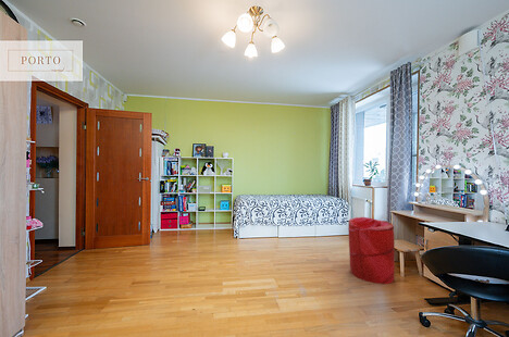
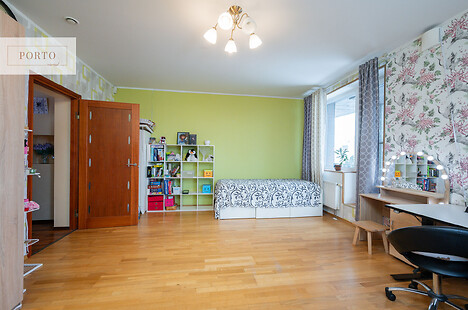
- laundry hamper [347,216,396,285]
